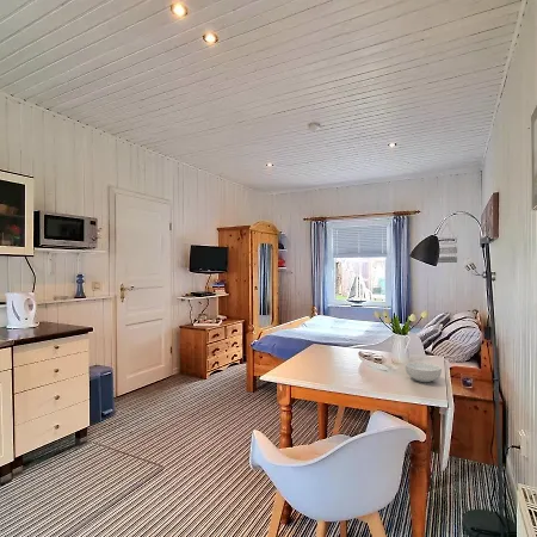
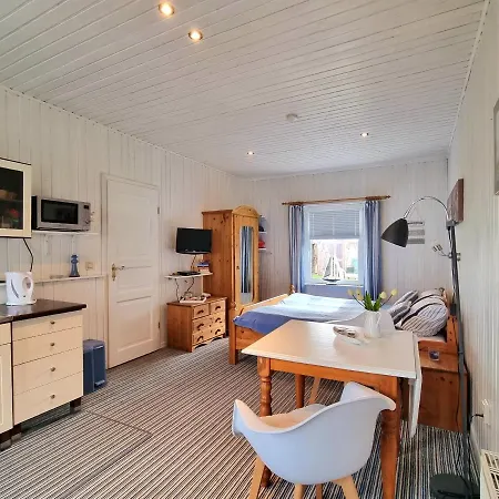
- cereal bowl [405,360,443,383]
